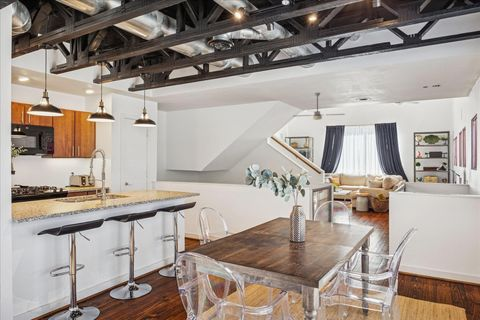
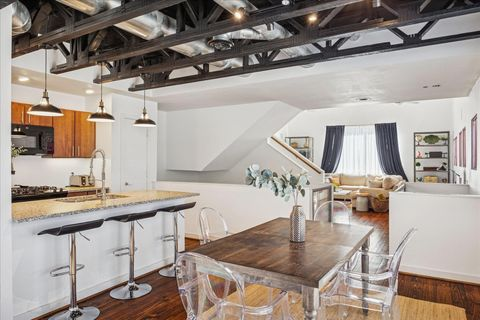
- ceiling fan [294,92,346,121]
